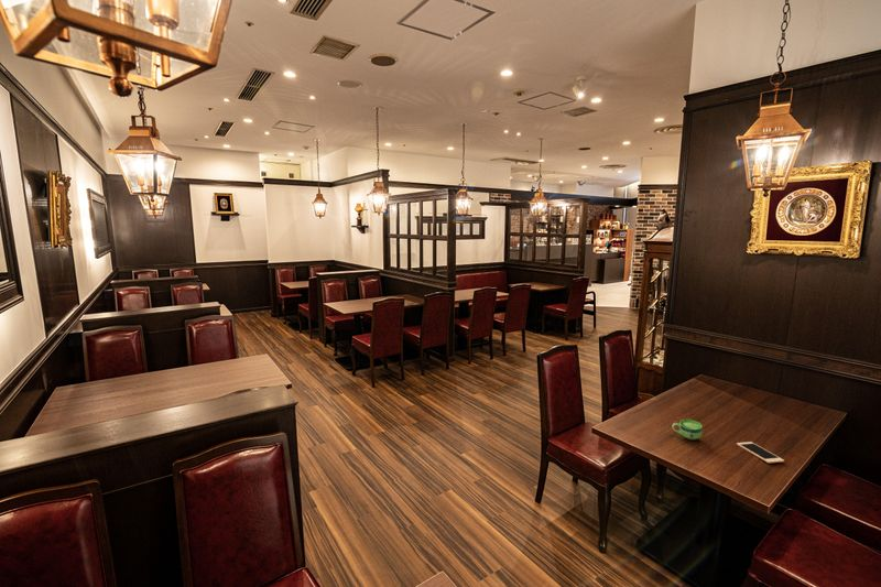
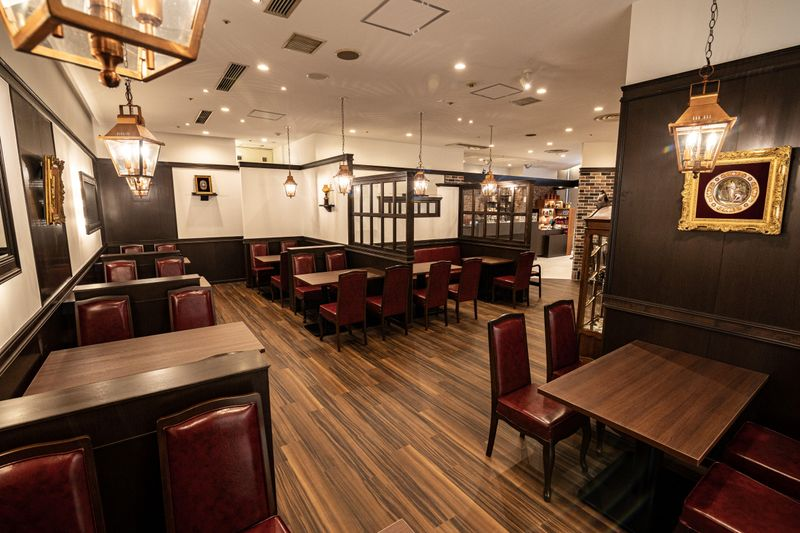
- cup [671,418,704,441]
- cell phone [736,441,785,464]
